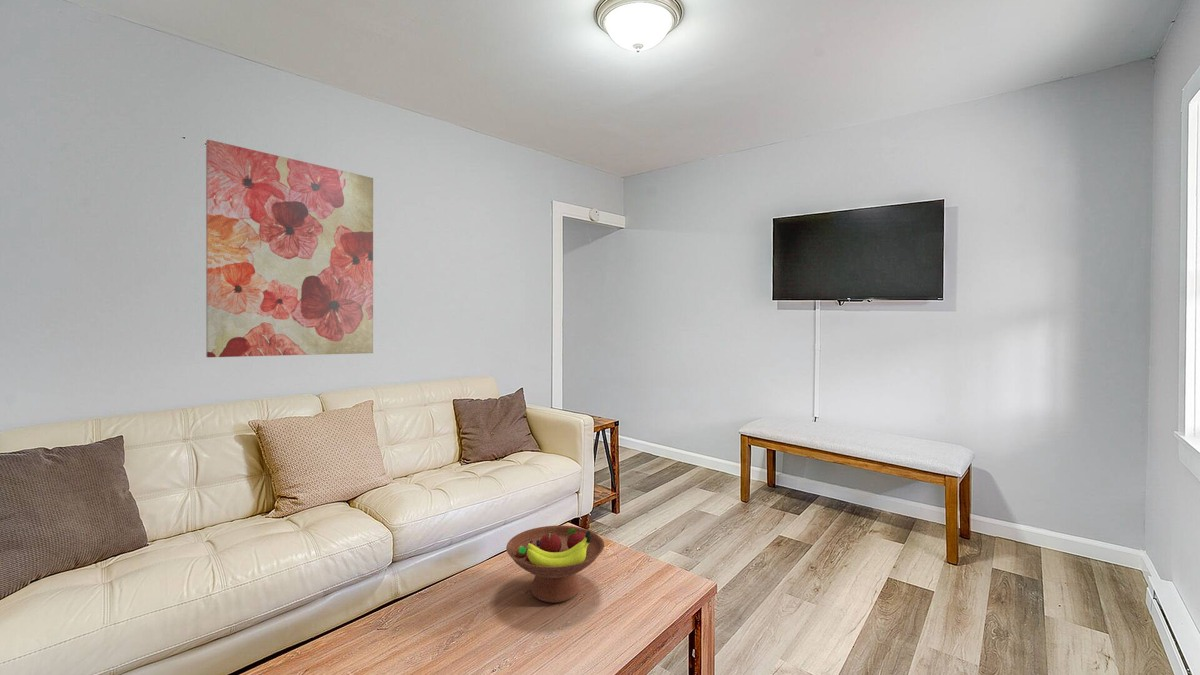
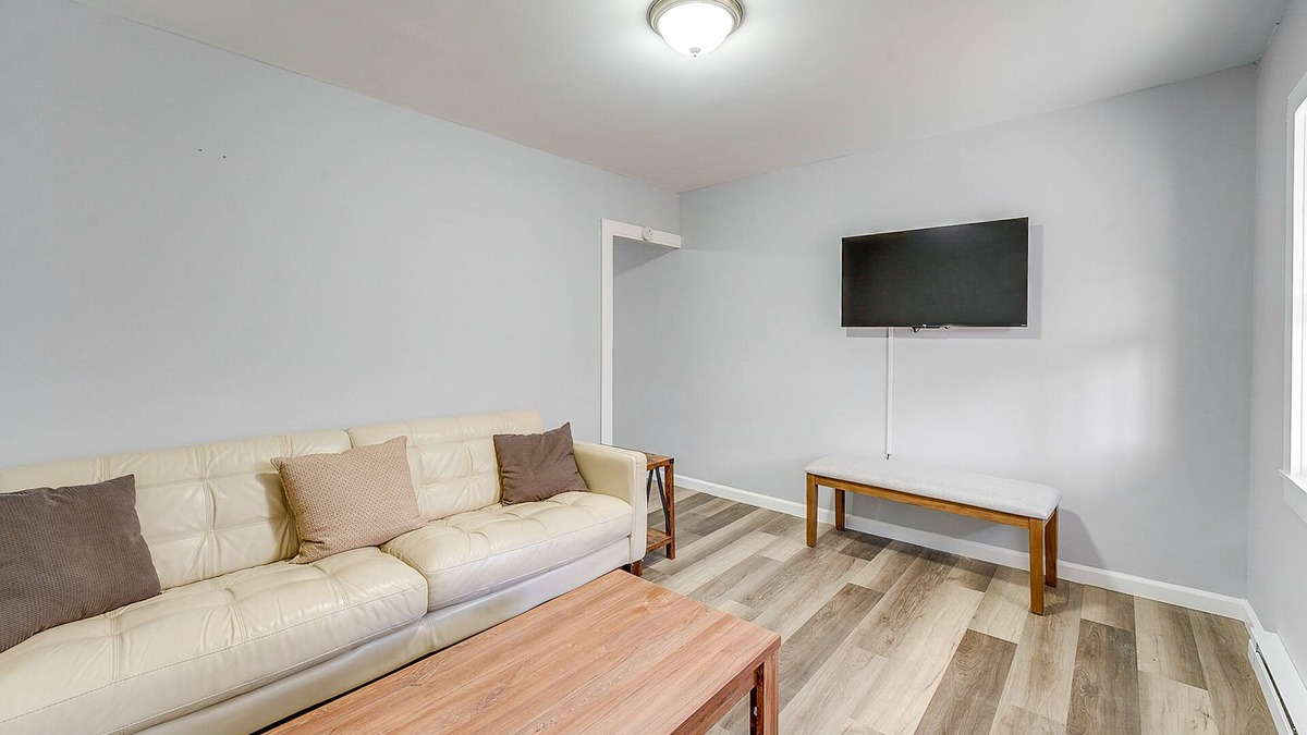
- wall art [205,138,374,358]
- fruit bowl [505,525,605,603]
